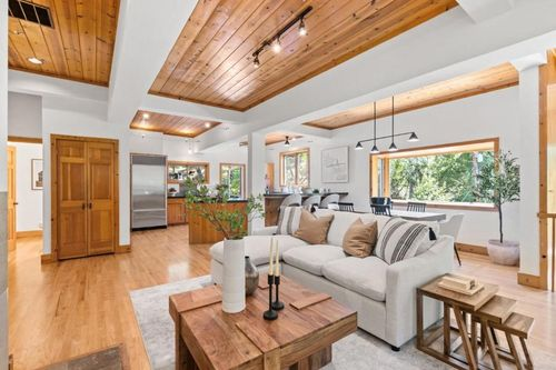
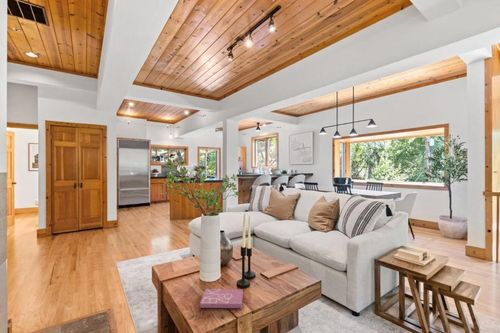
+ book [199,288,244,309]
